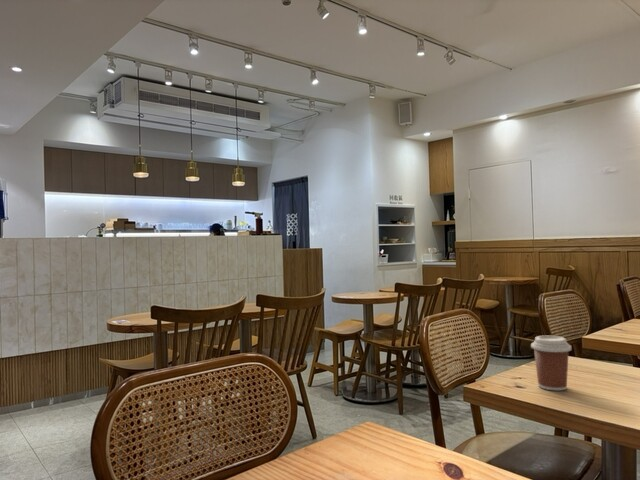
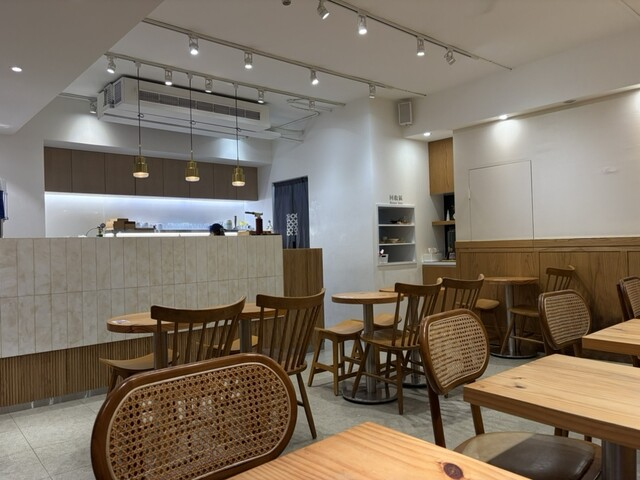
- coffee cup [530,335,572,392]
